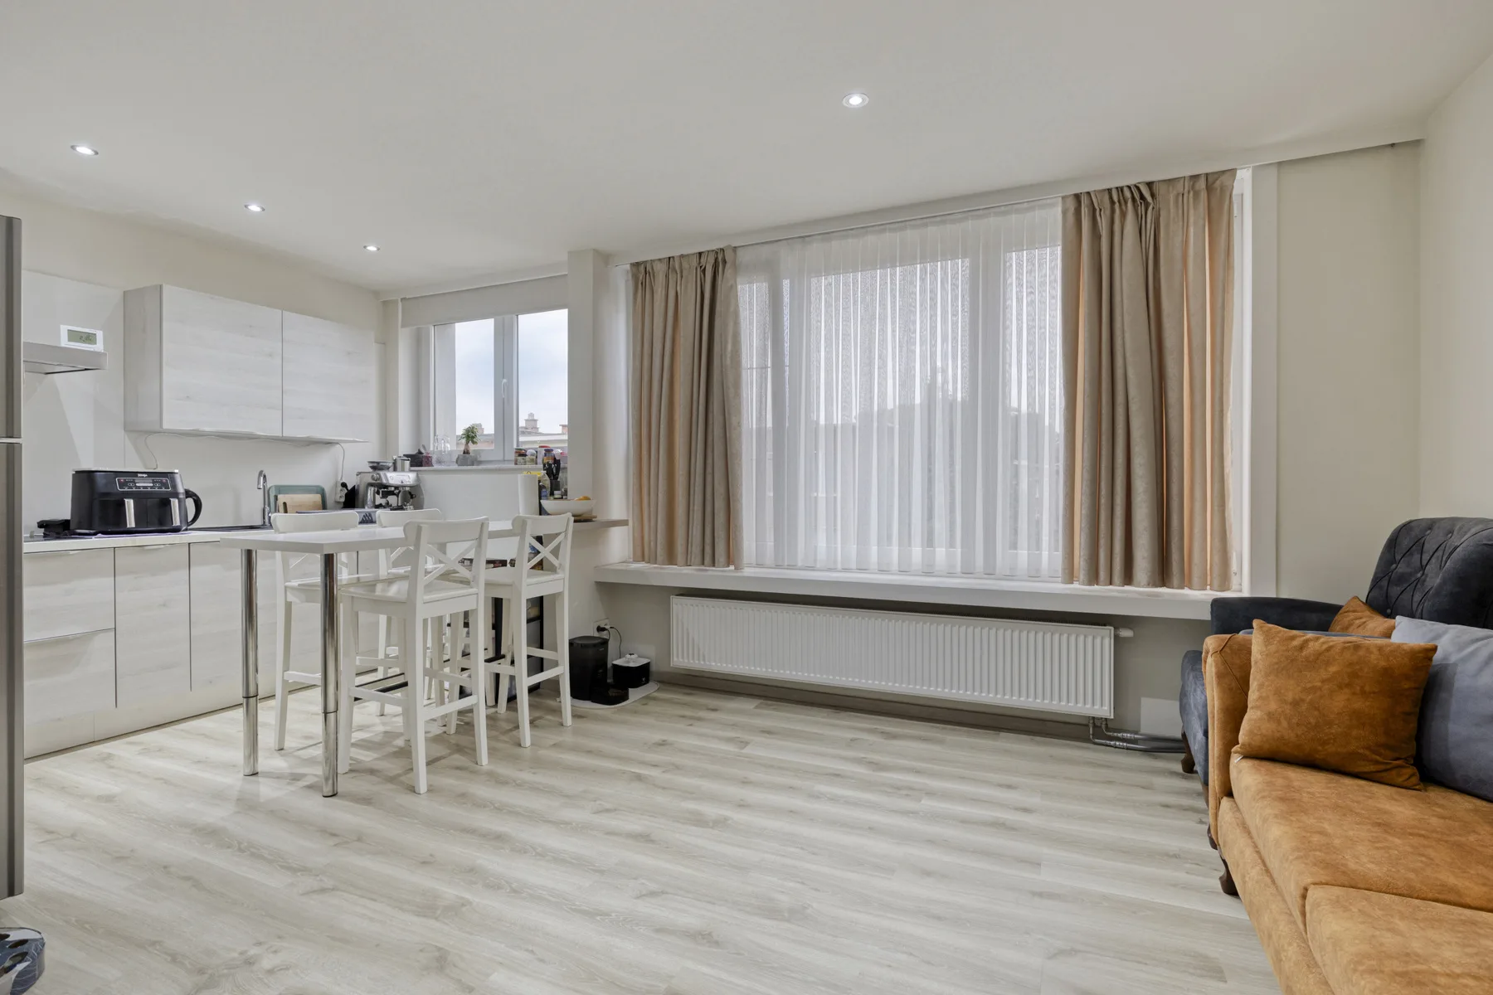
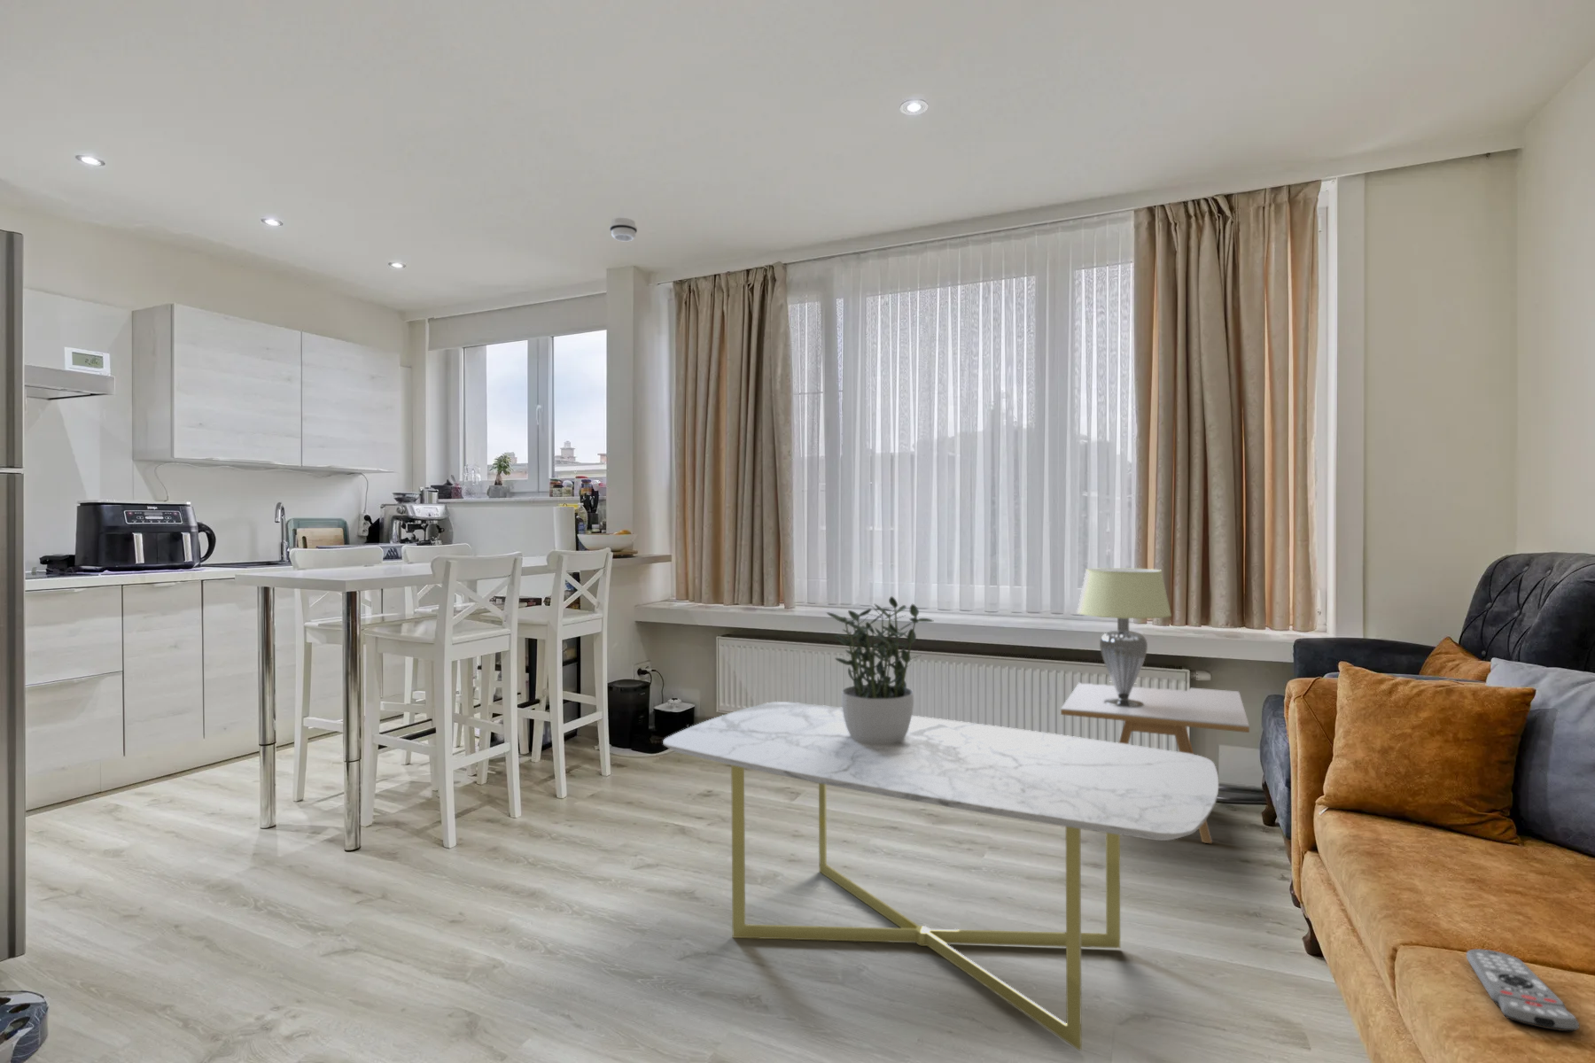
+ smoke detector [609,217,638,242]
+ remote control [1466,948,1580,1032]
+ lampshade [1075,567,1173,707]
+ coffee table [662,701,1219,1051]
+ side table [1060,682,1251,845]
+ potted plant [825,596,934,745]
